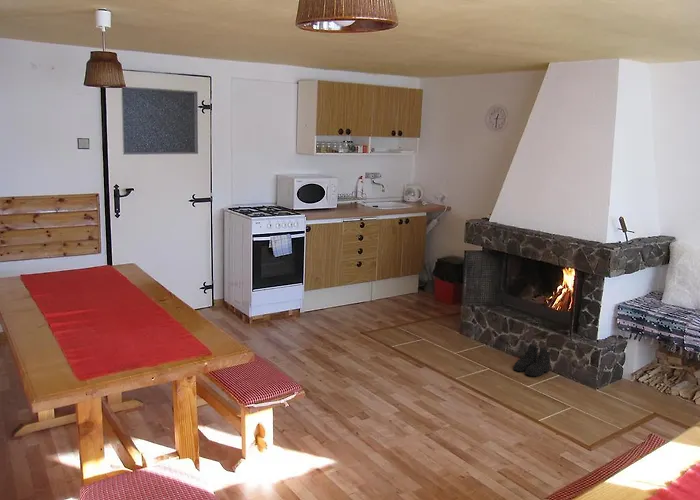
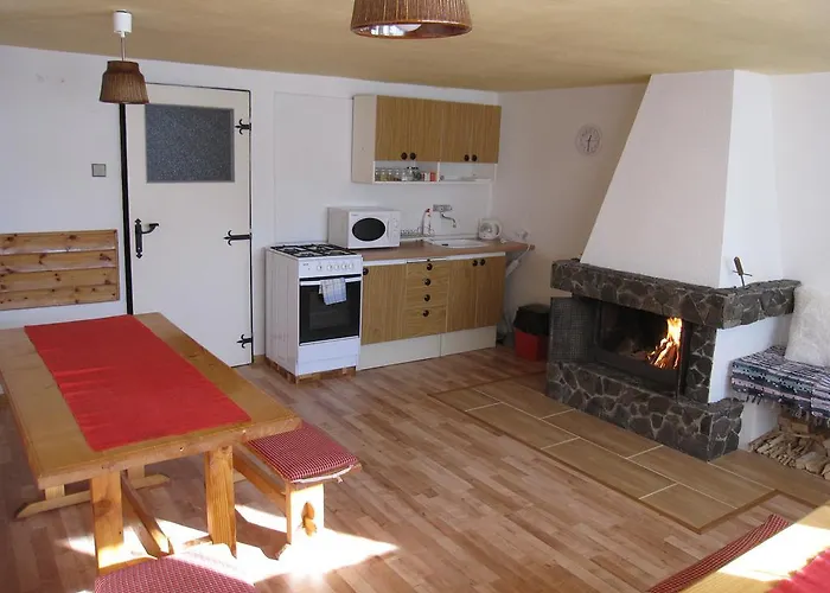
- boots [512,343,552,377]
